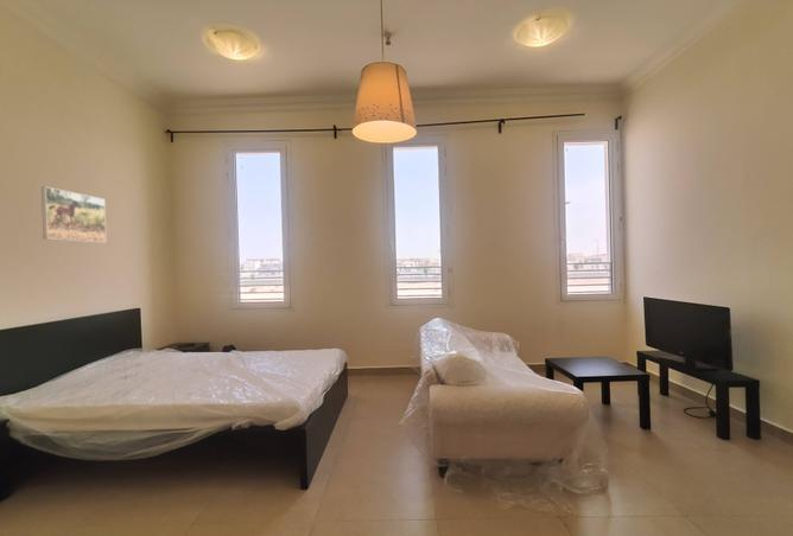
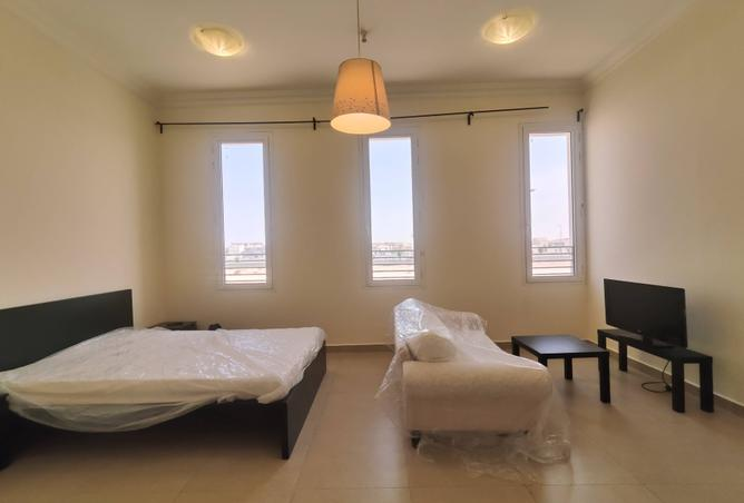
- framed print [40,185,107,244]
